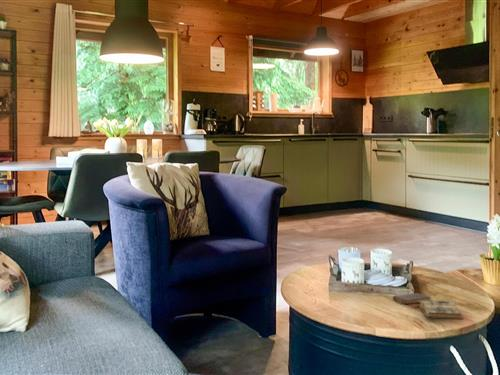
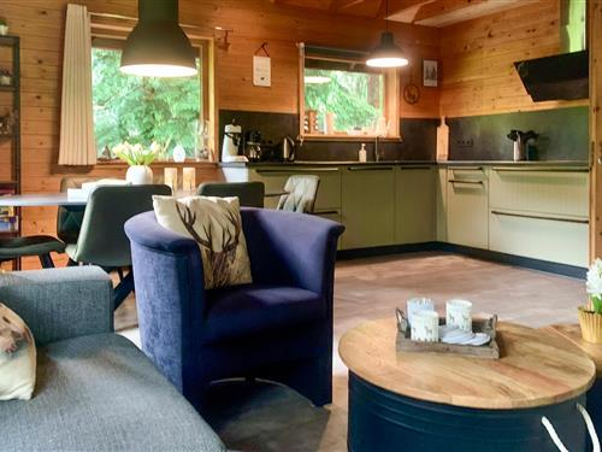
- book [392,292,465,321]
